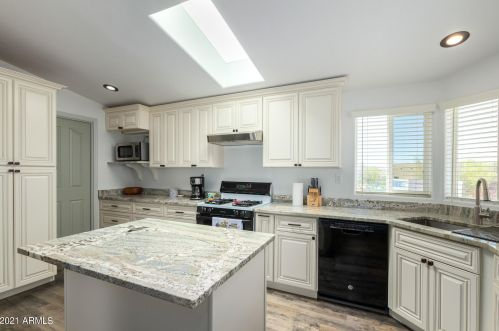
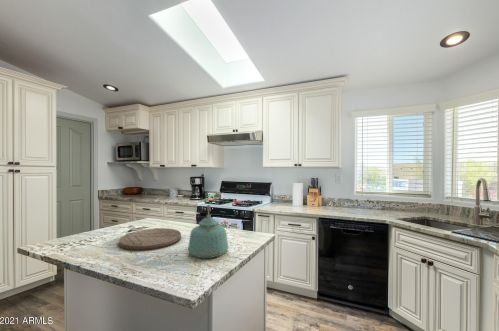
+ kettle [187,204,229,259]
+ cutting board [118,227,182,252]
